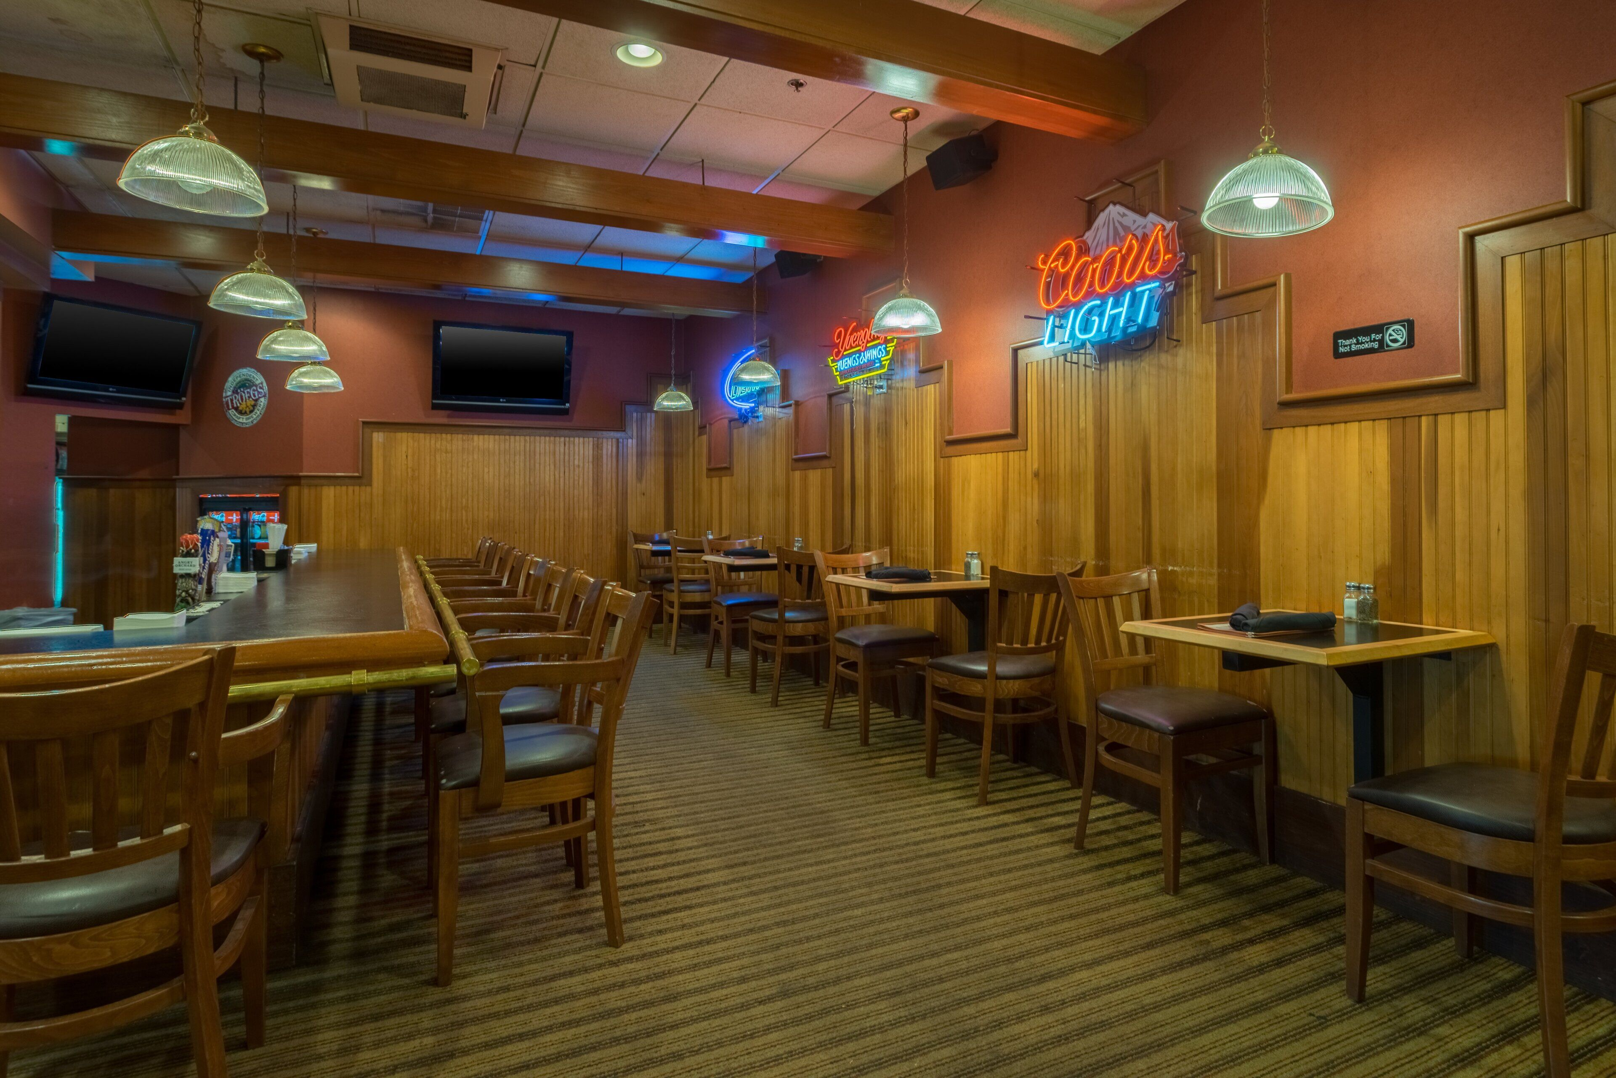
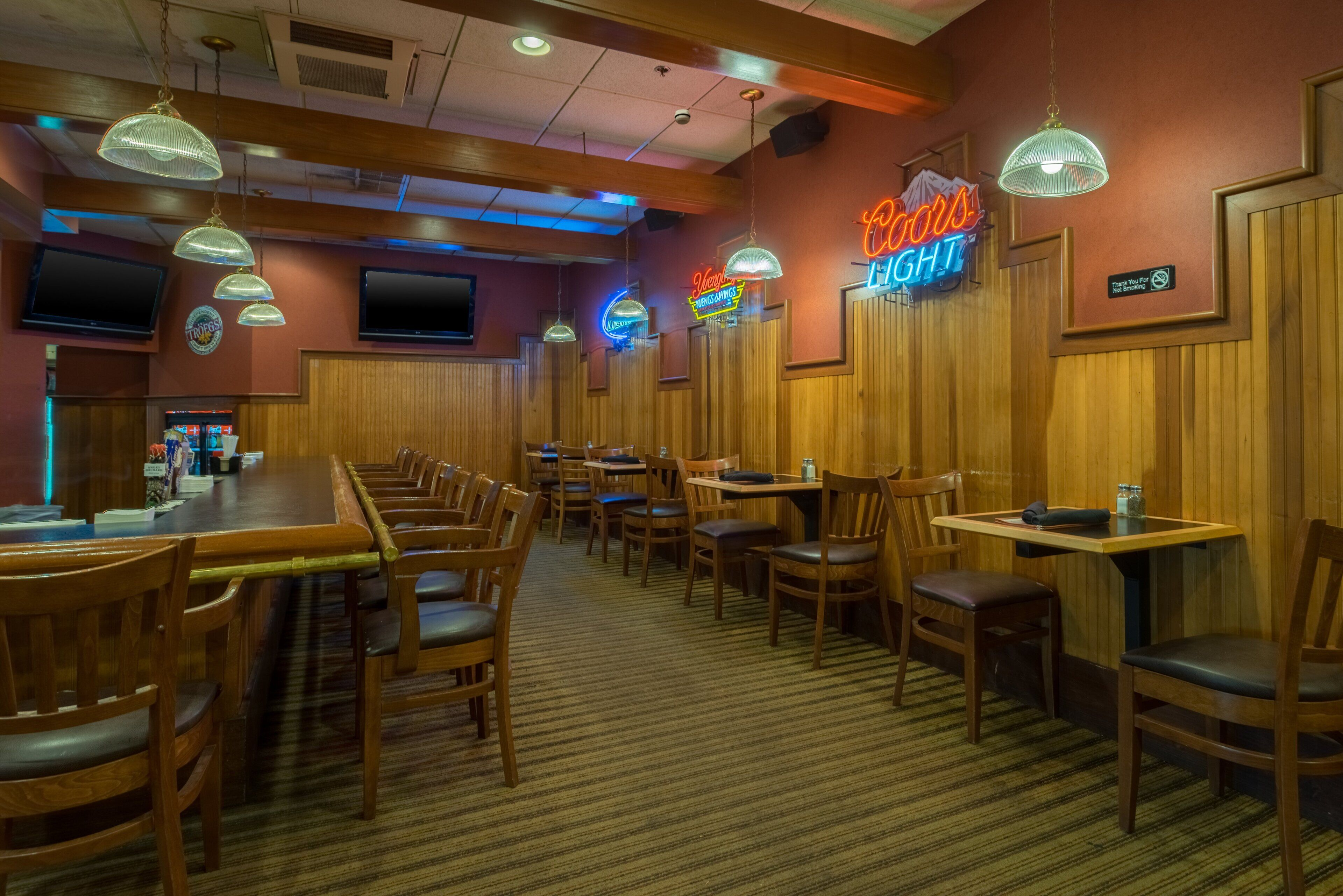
+ smoke detector [674,109,691,125]
